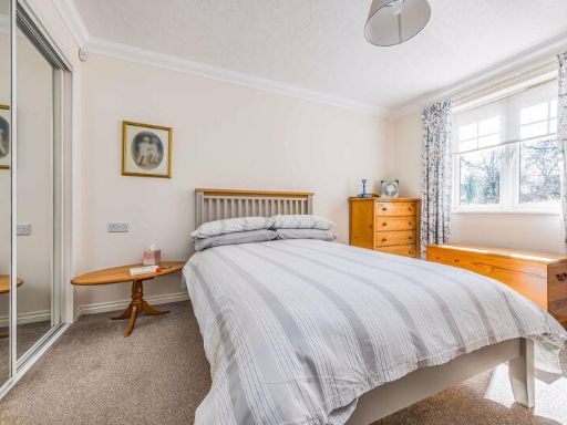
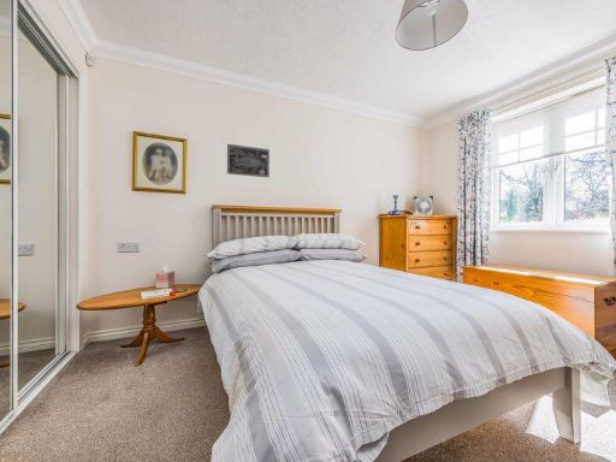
+ wall art [226,143,271,178]
